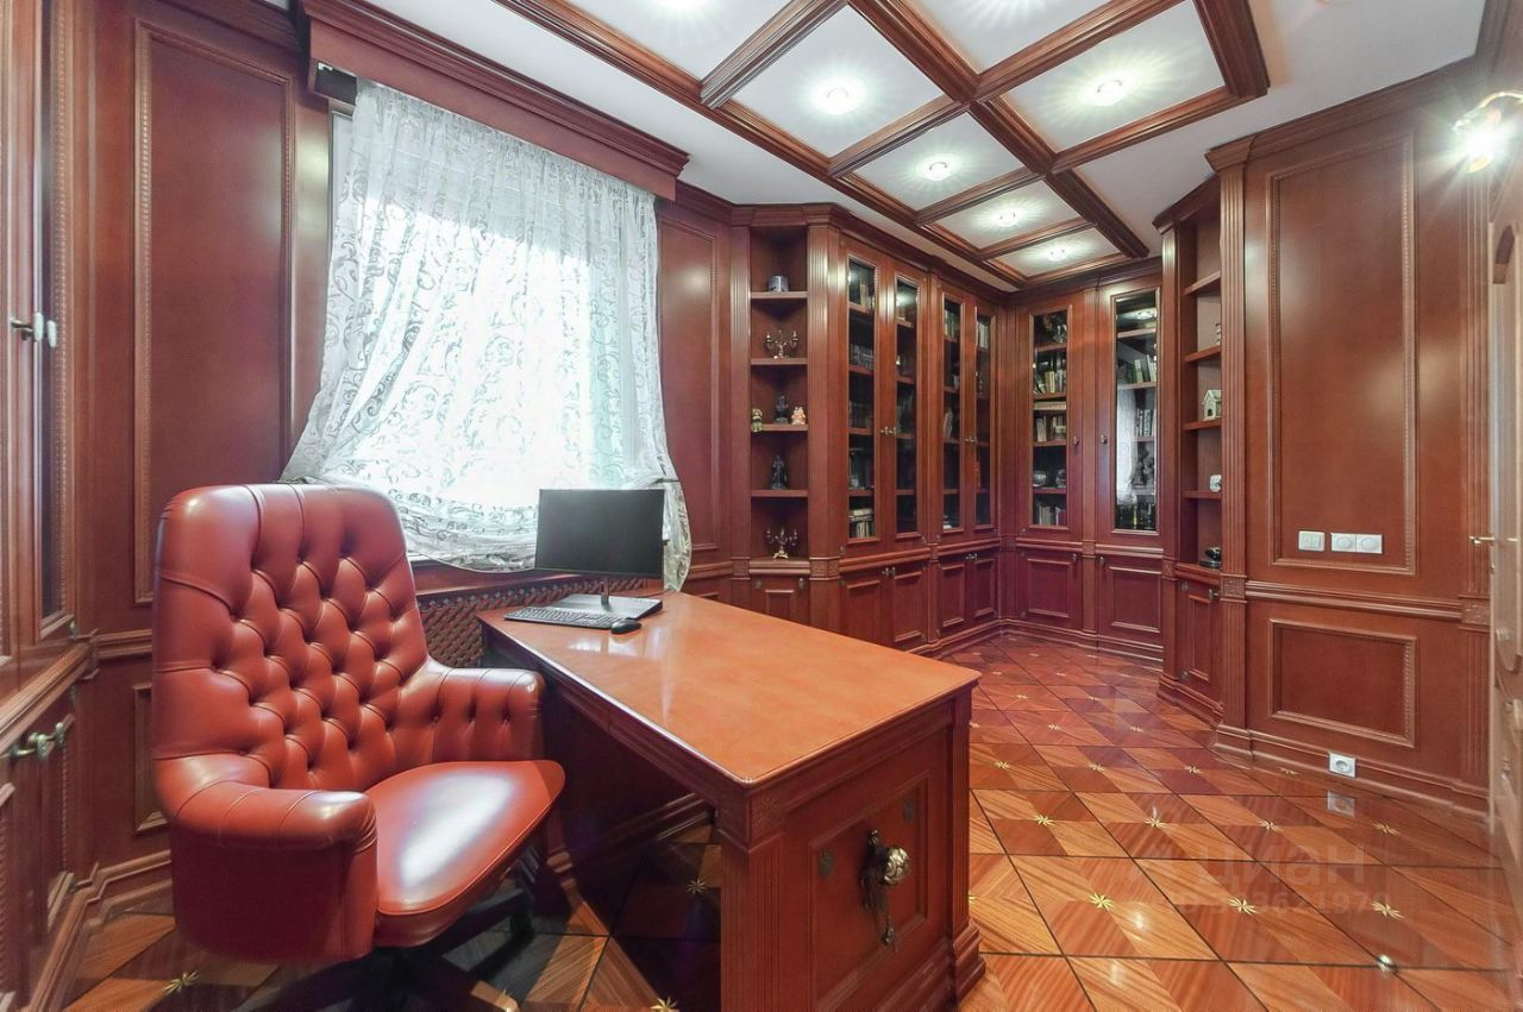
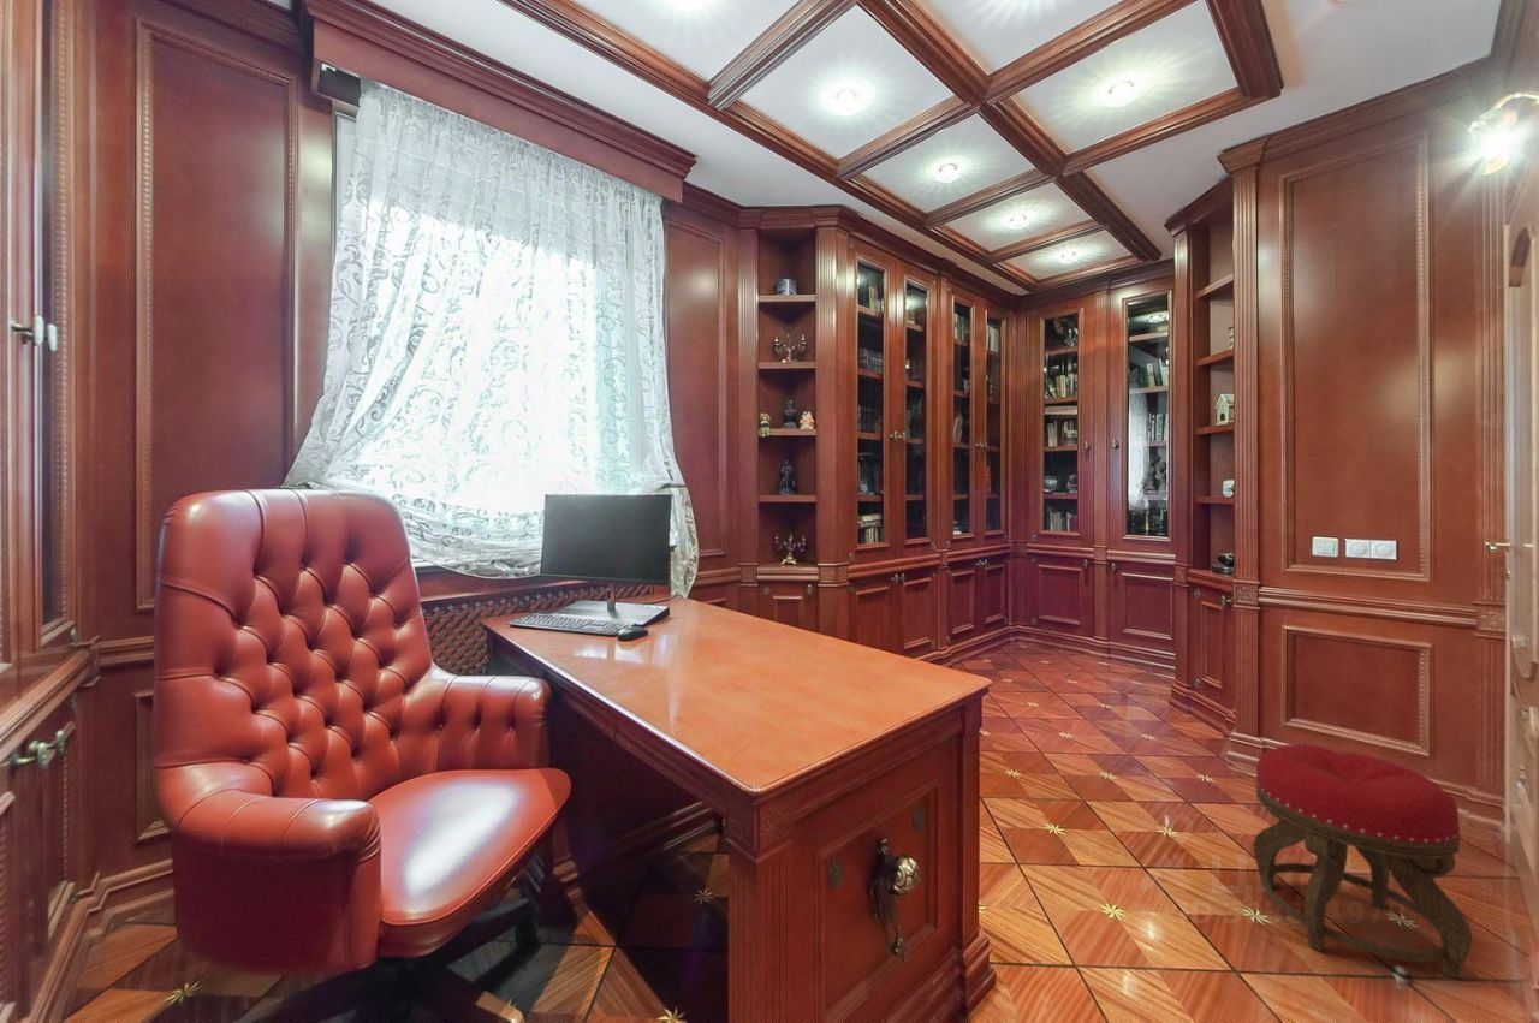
+ stool [1252,743,1473,980]
